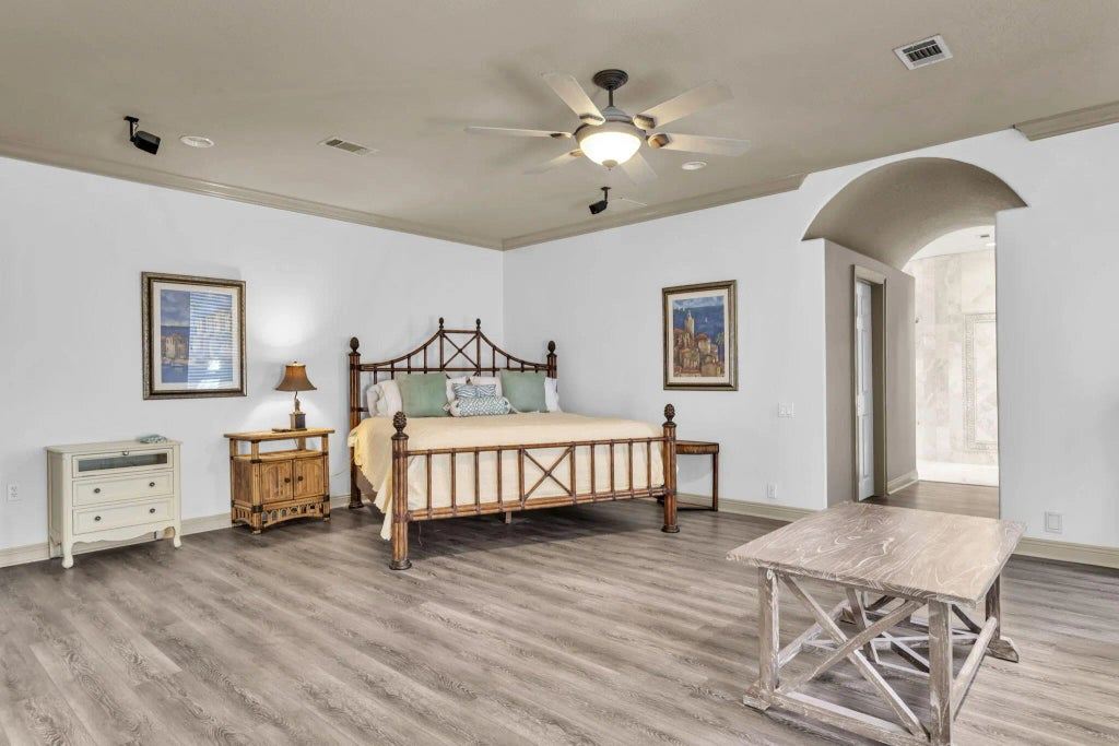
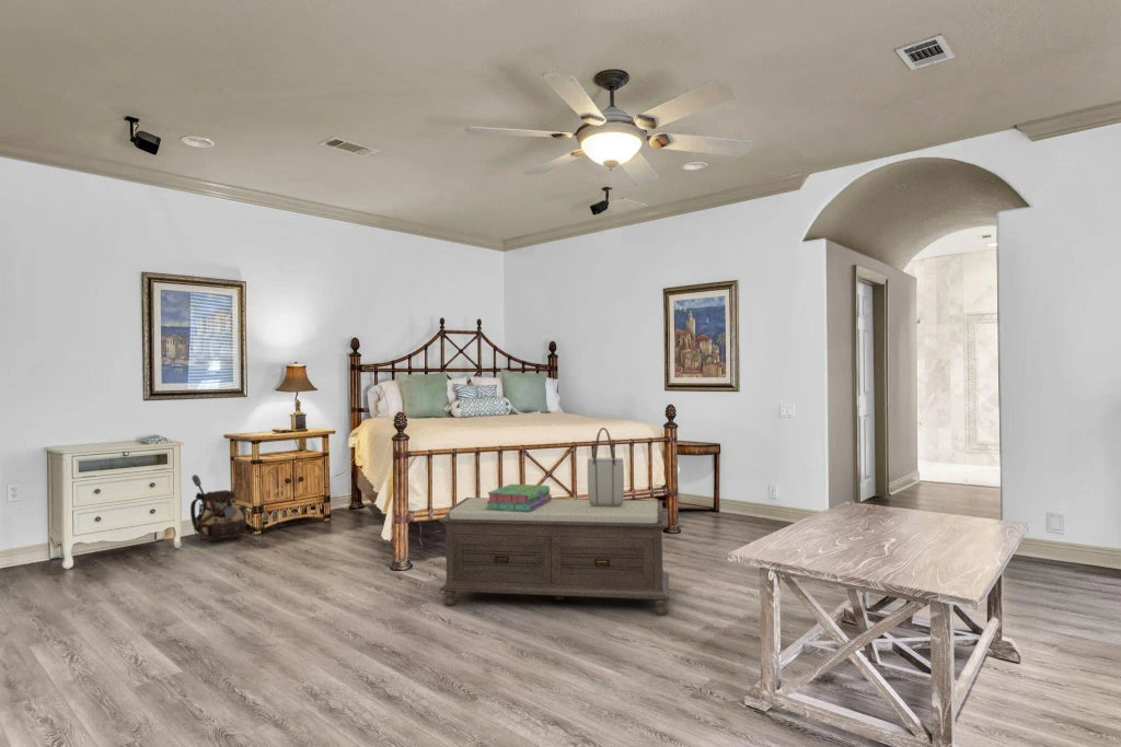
+ stack of books [486,483,553,512]
+ backpack [189,474,249,541]
+ tote bag [587,427,625,506]
+ bench [438,497,670,617]
